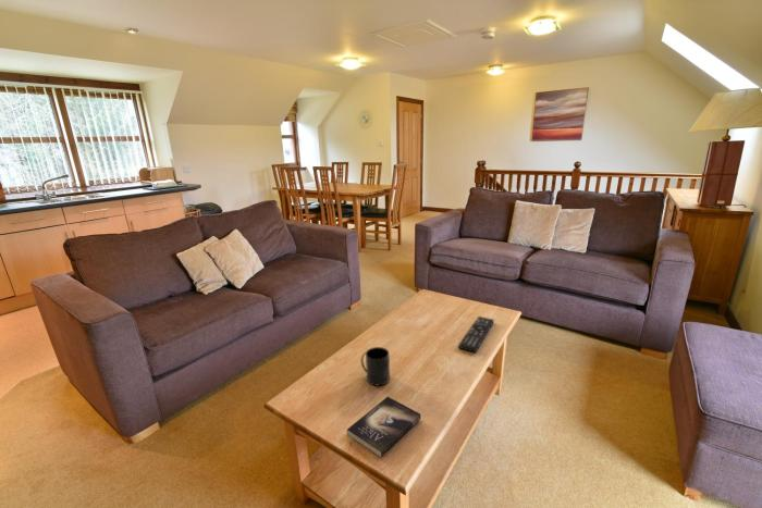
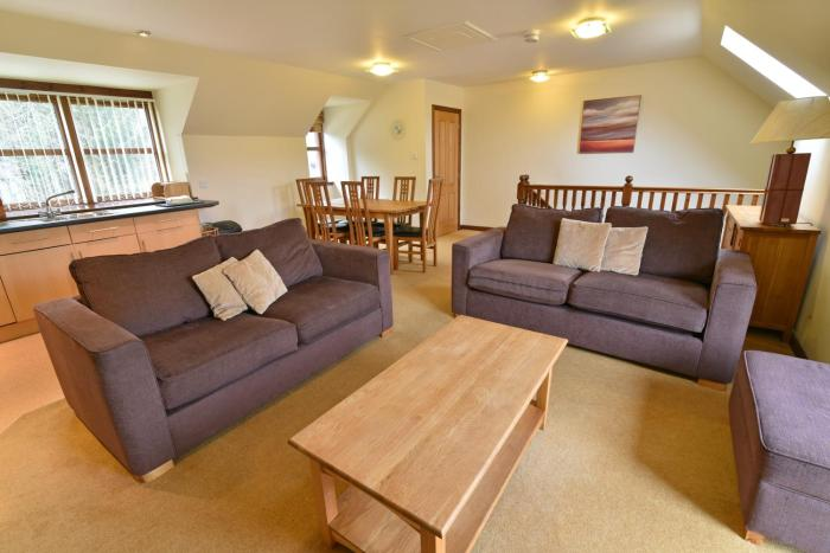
- mug [360,346,391,386]
- remote control [457,315,495,354]
- book [346,396,421,458]
